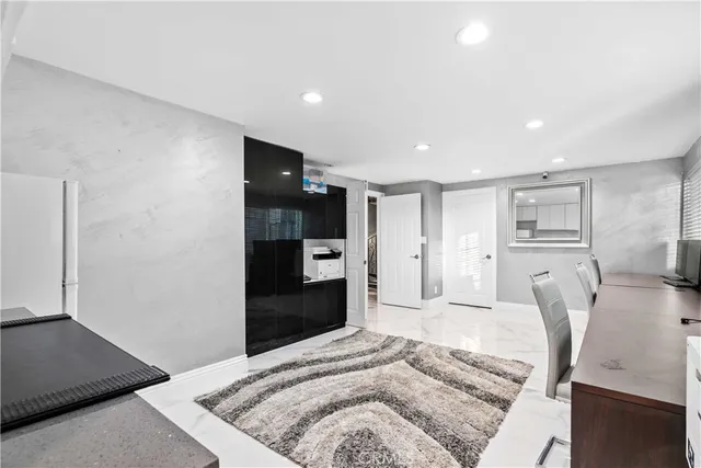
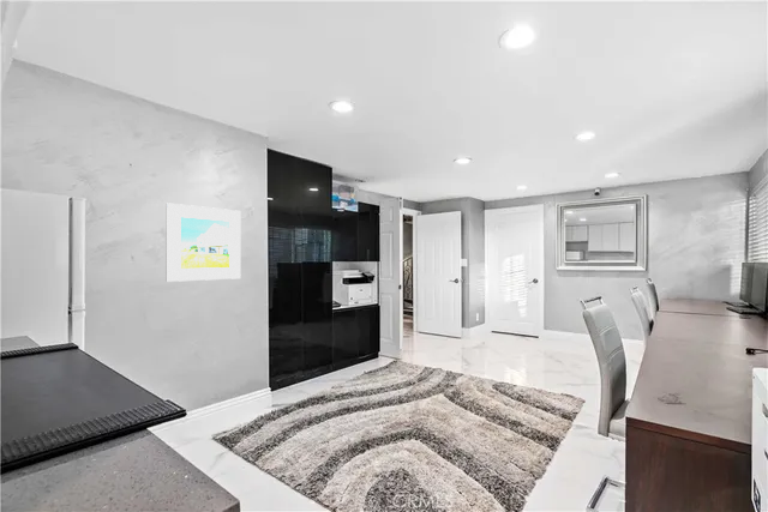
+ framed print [164,203,242,283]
